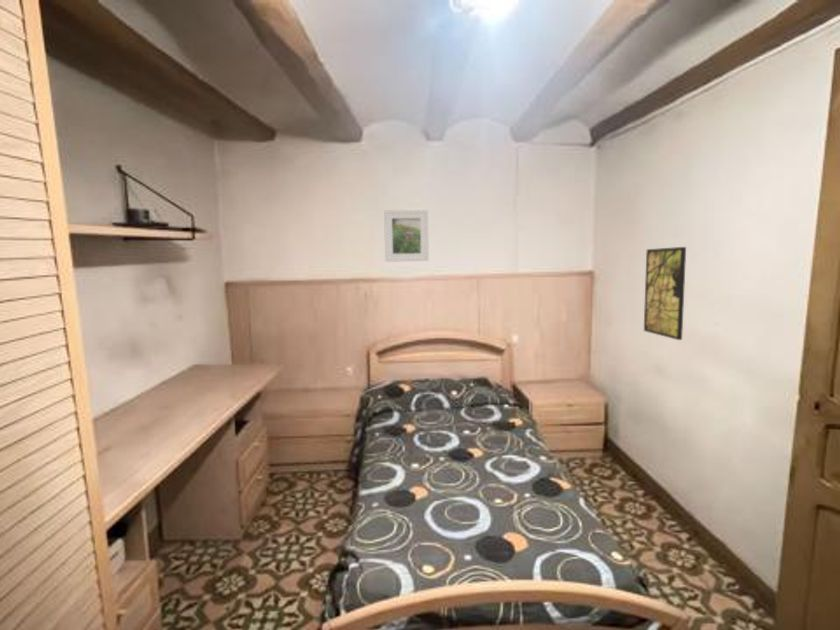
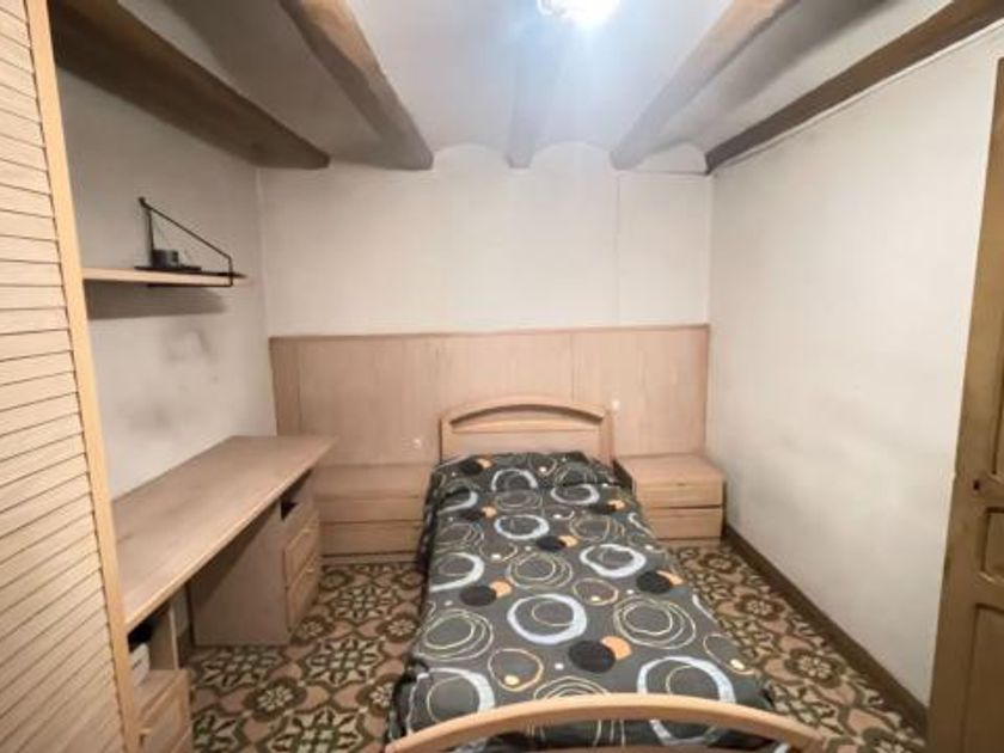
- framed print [643,246,687,341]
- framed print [383,209,430,263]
